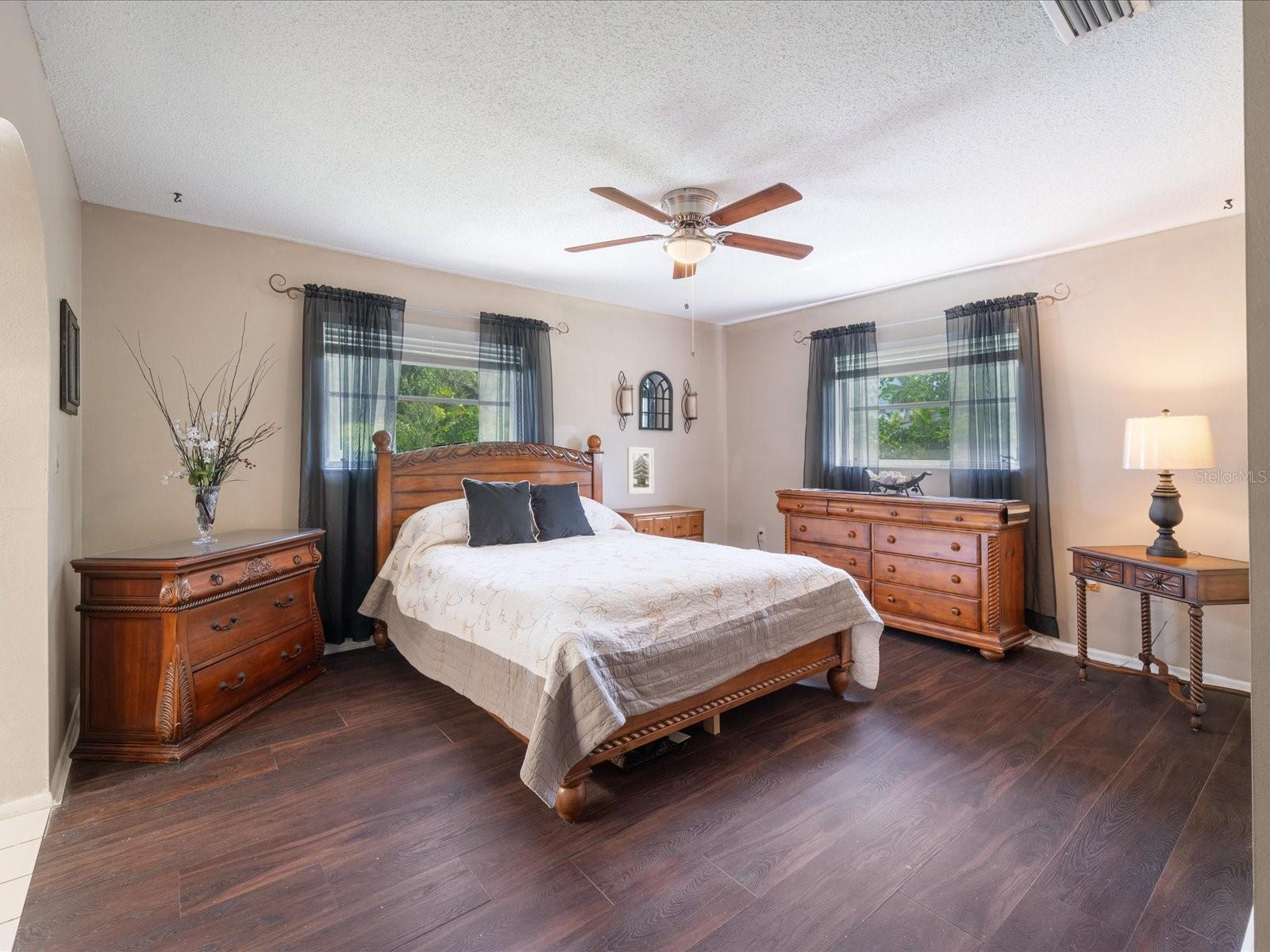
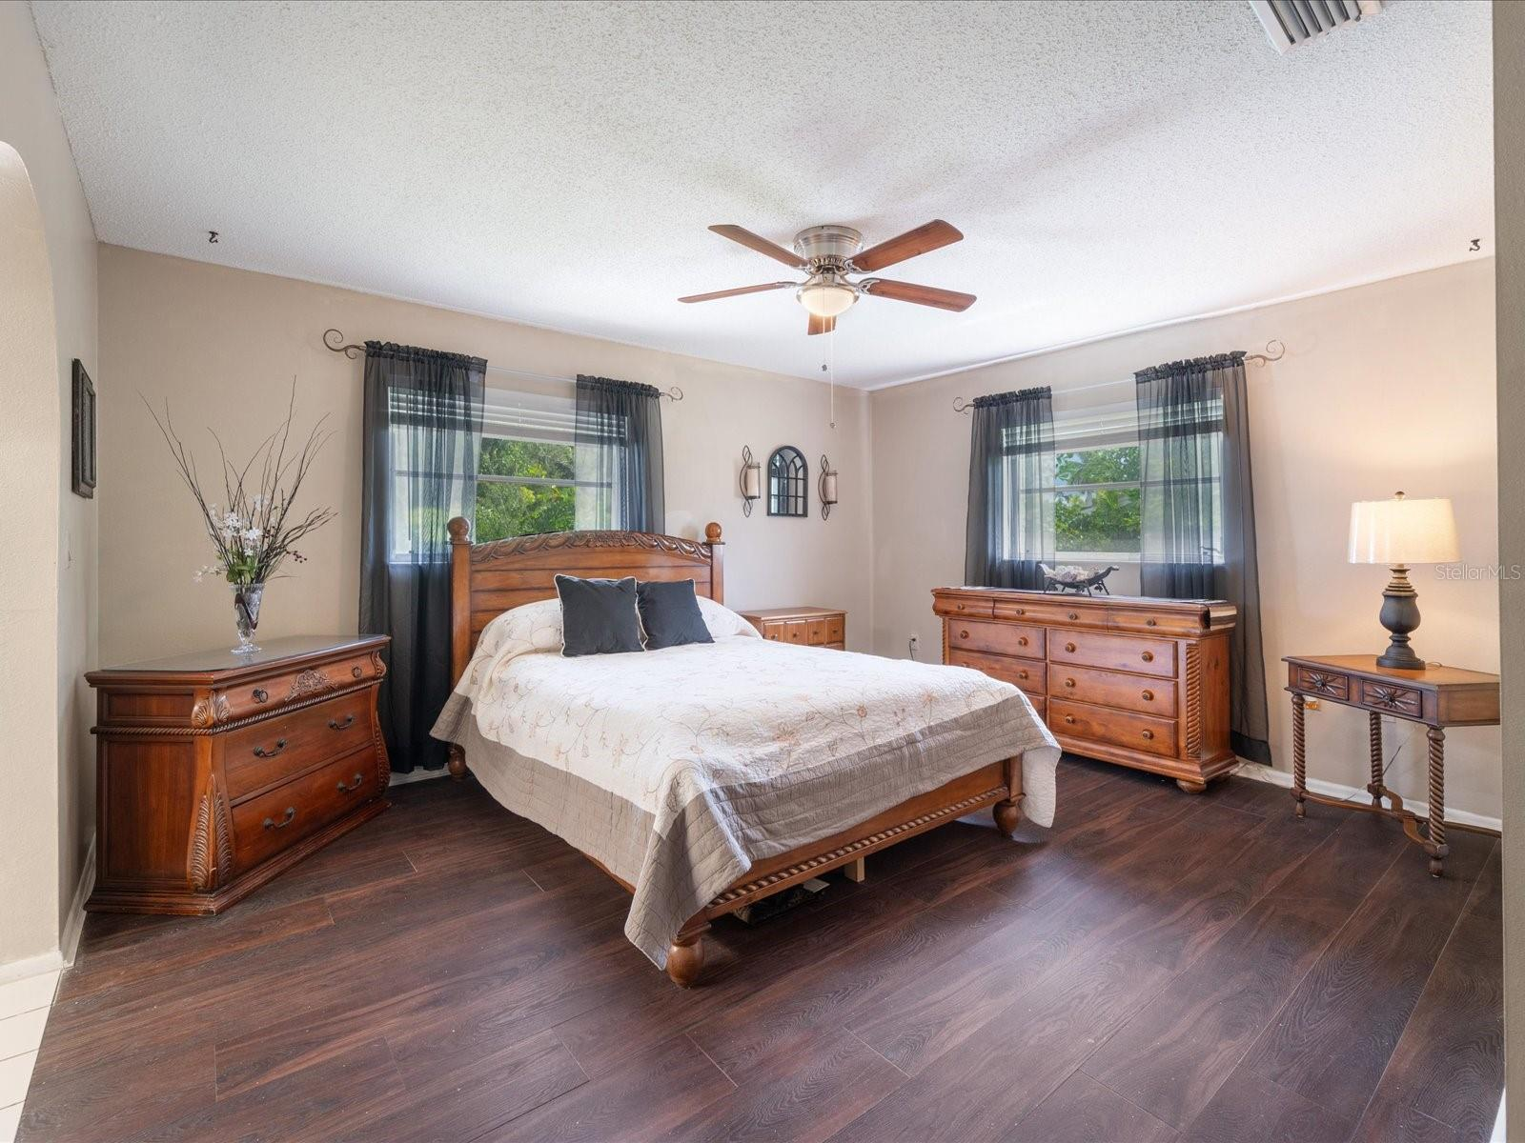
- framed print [626,446,655,495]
